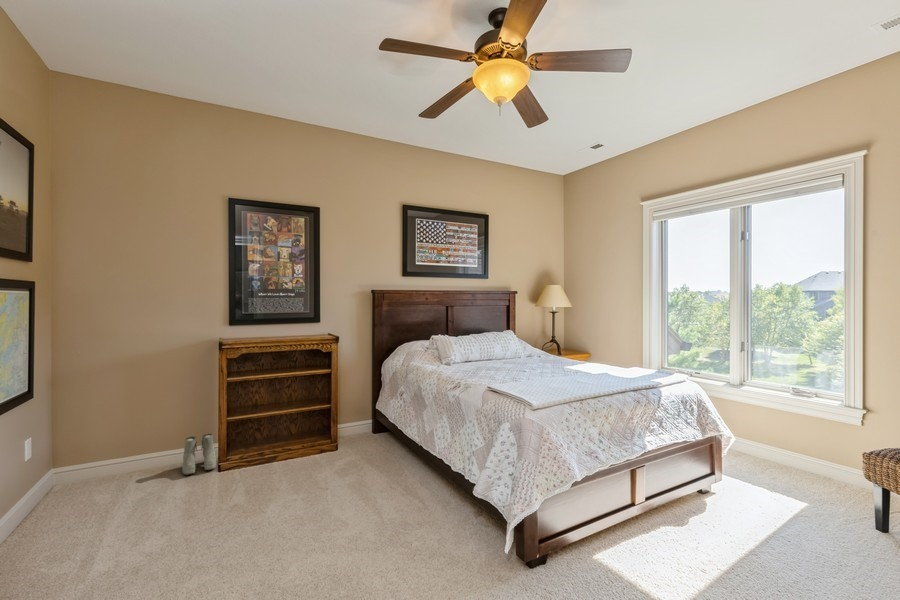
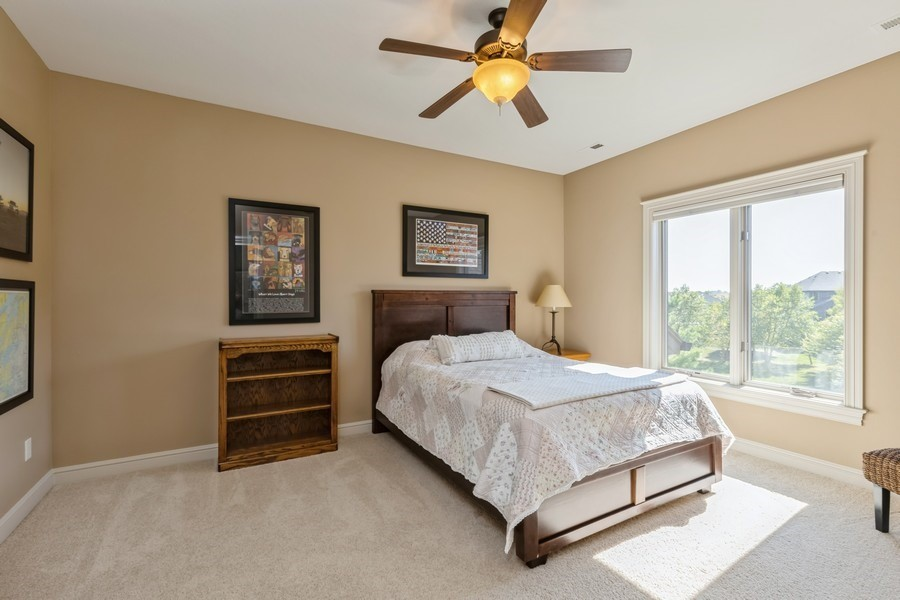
- boots [181,433,217,476]
